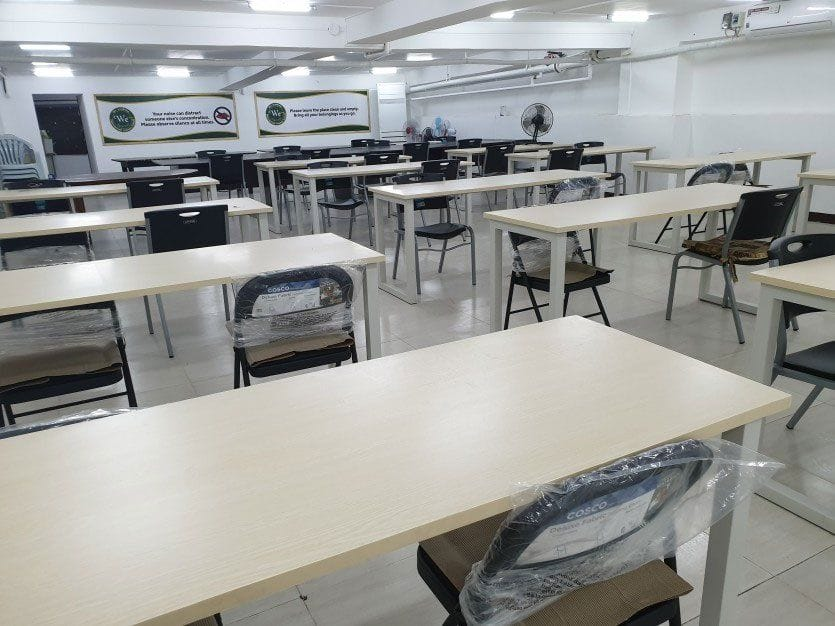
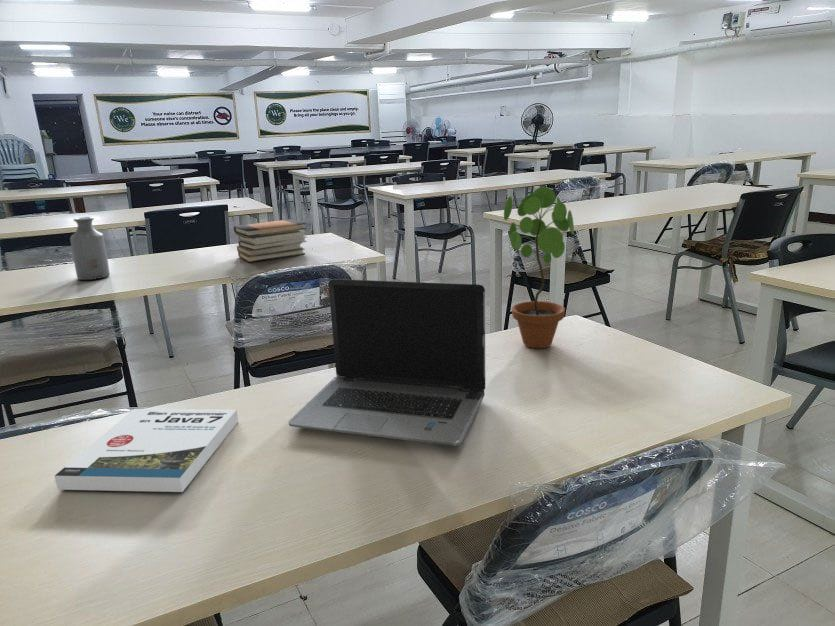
+ laptop computer [288,278,486,447]
+ book [54,408,239,493]
+ book stack [233,218,308,263]
+ potted plant [503,186,575,349]
+ bottle [69,216,111,281]
